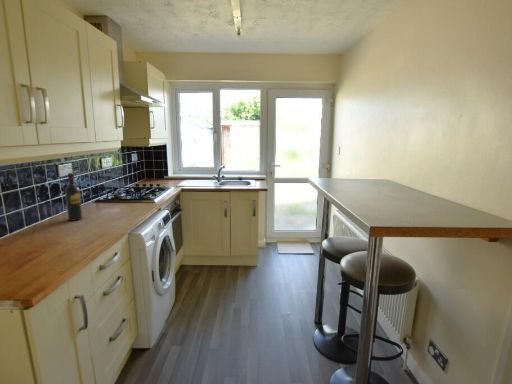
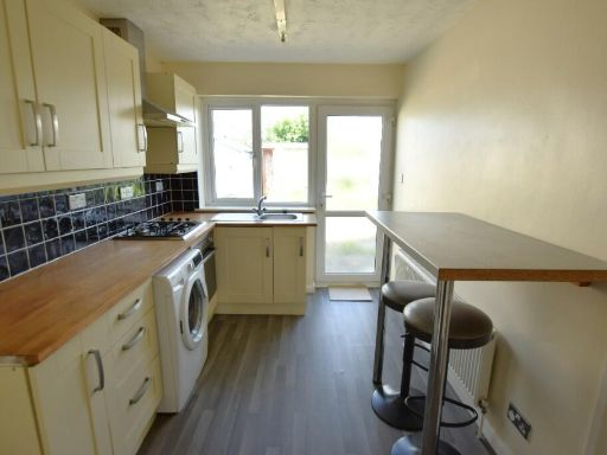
- wine bottle [64,172,83,222]
